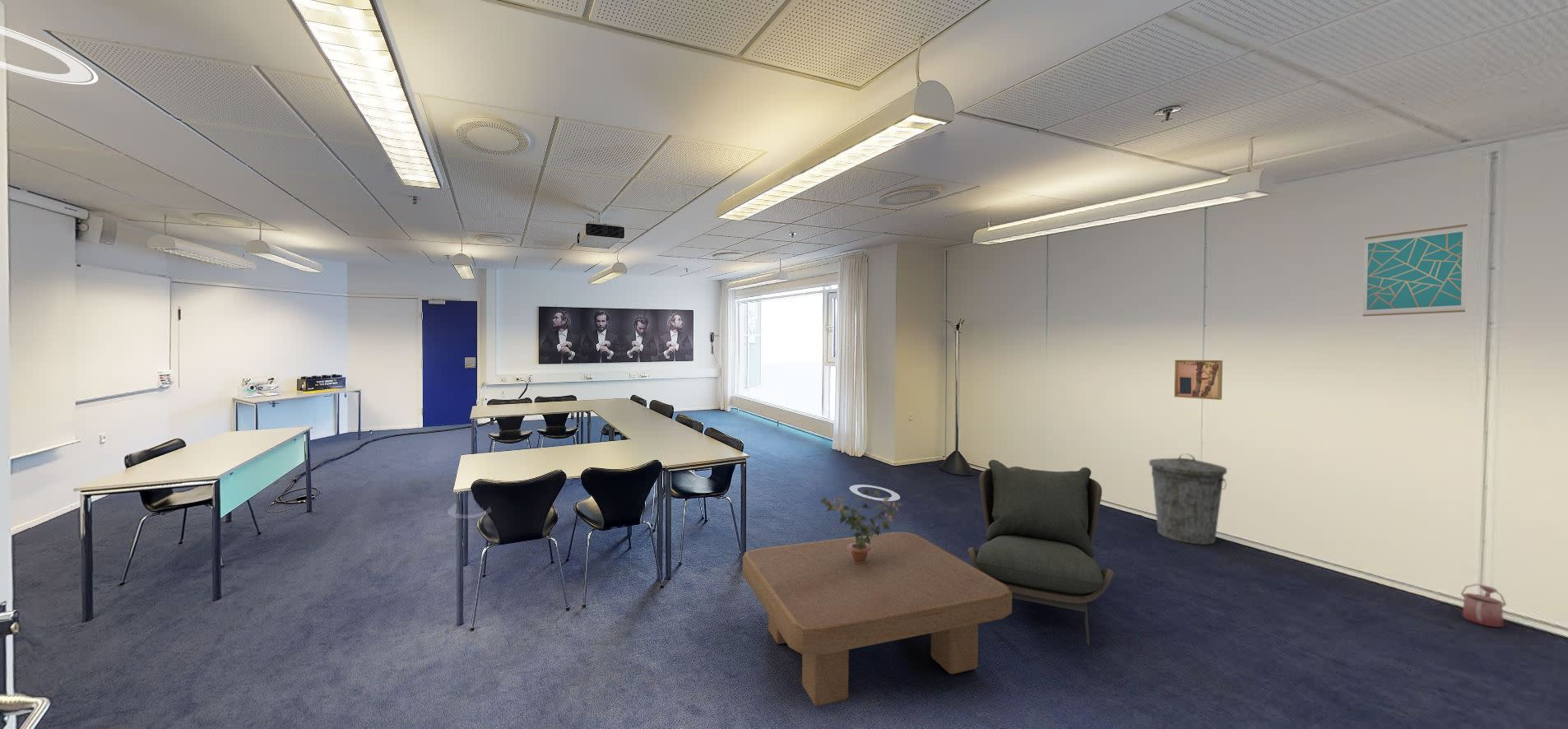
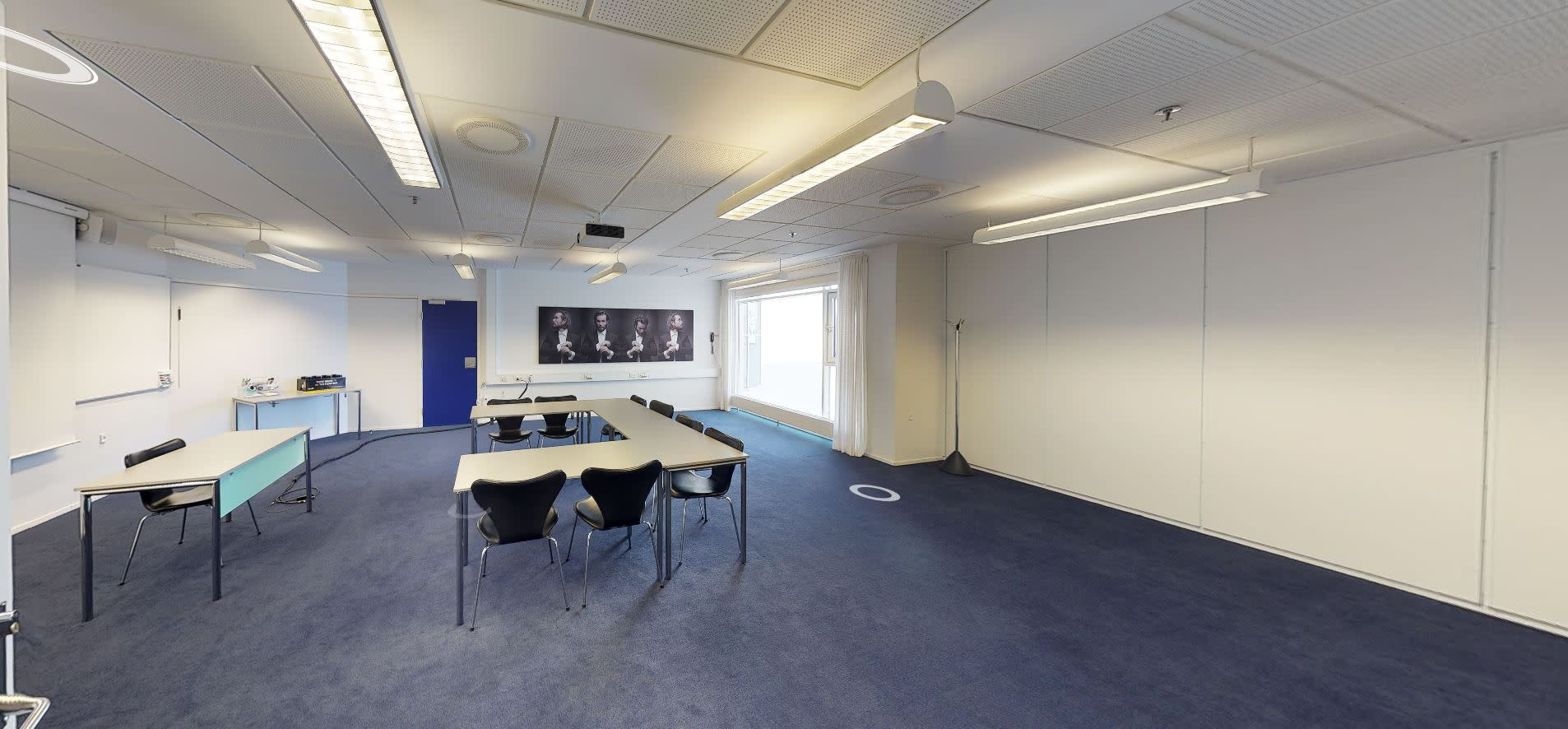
- watering can [1460,583,1507,628]
- coffee table [742,532,1013,707]
- trash can [1148,453,1227,546]
- armless chair [967,459,1115,646]
- wall art [1174,360,1223,401]
- potted plant [819,489,904,563]
- wall art [1362,223,1468,317]
